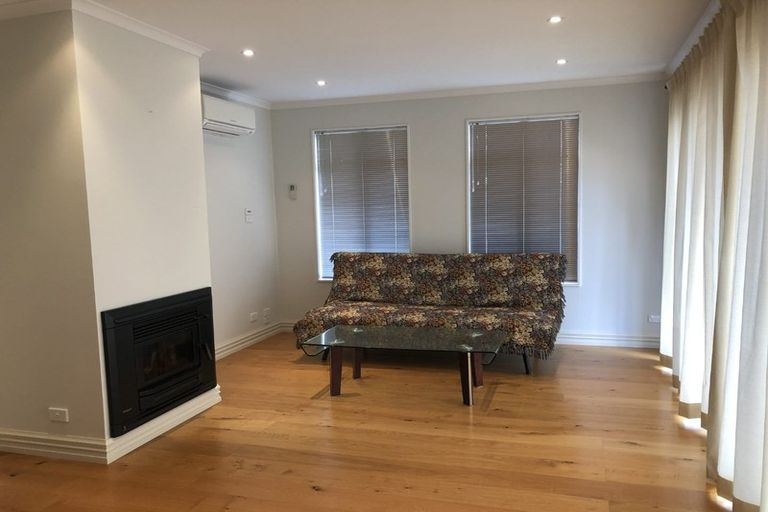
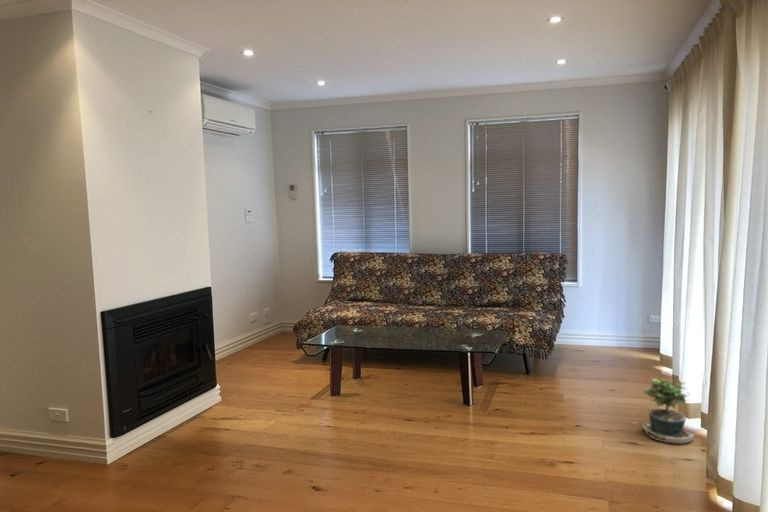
+ potted plant [642,378,694,445]
